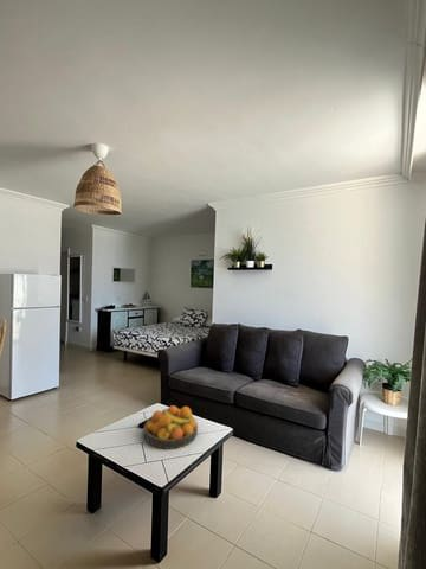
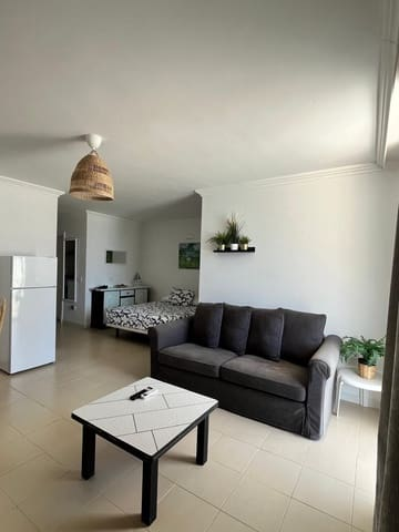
- fruit bowl [143,404,199,450]
